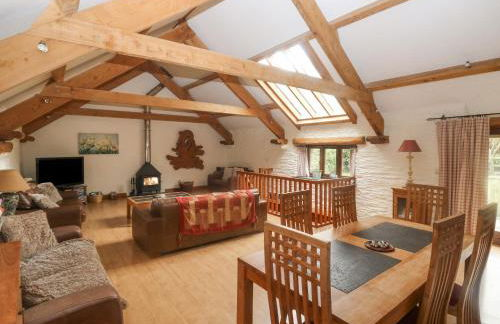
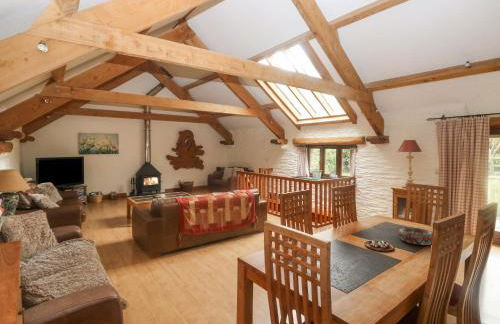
+ decorative bowl [397,227,433,246]
